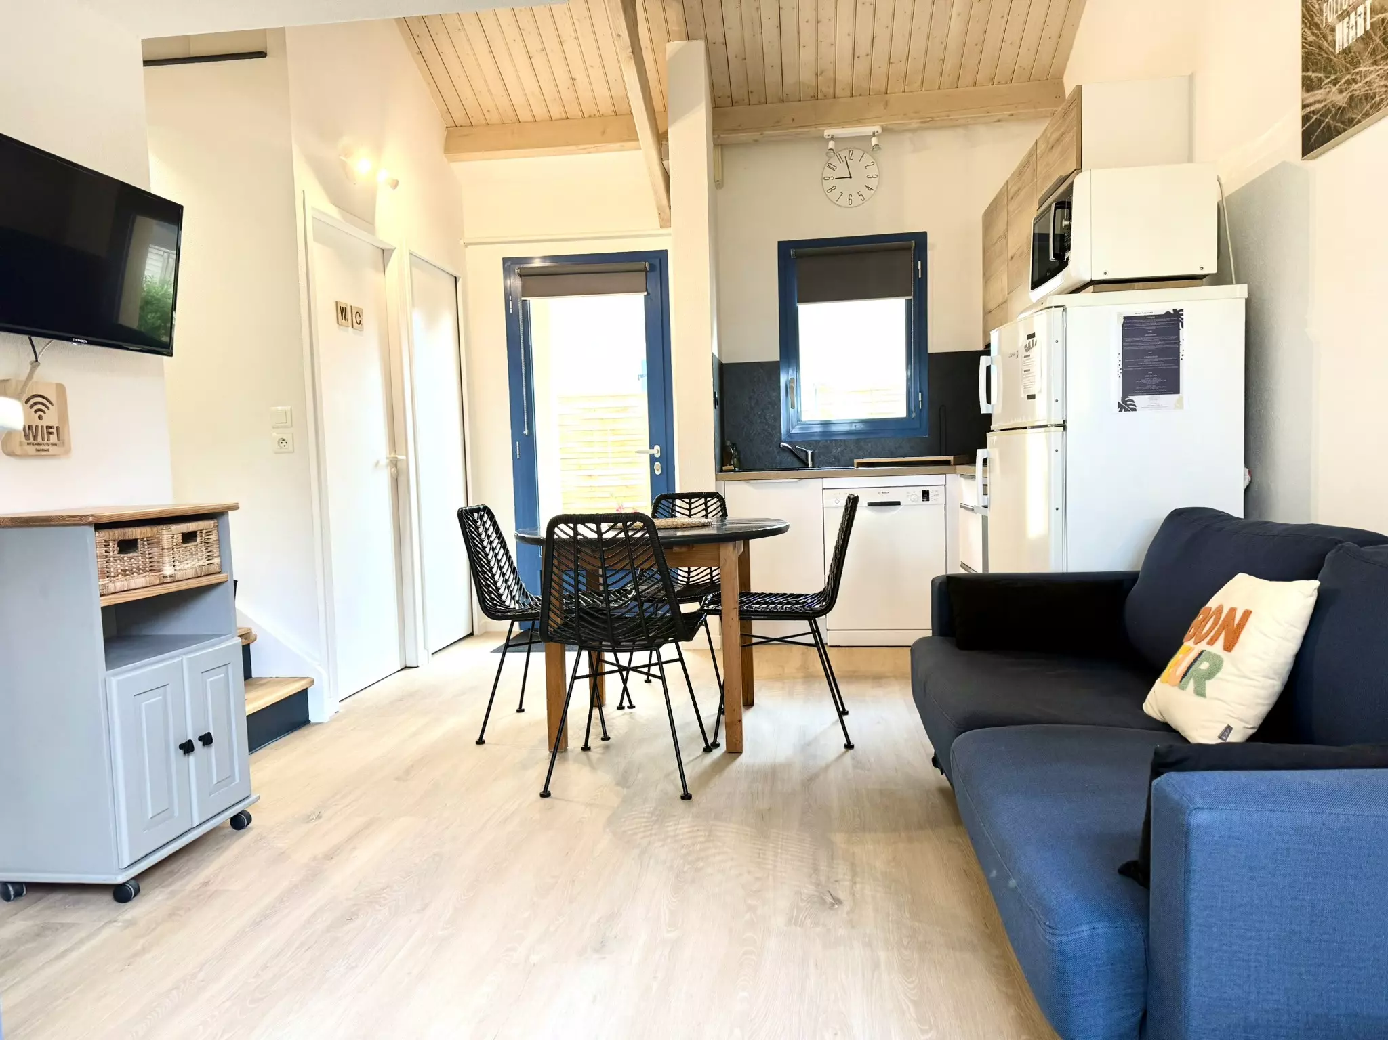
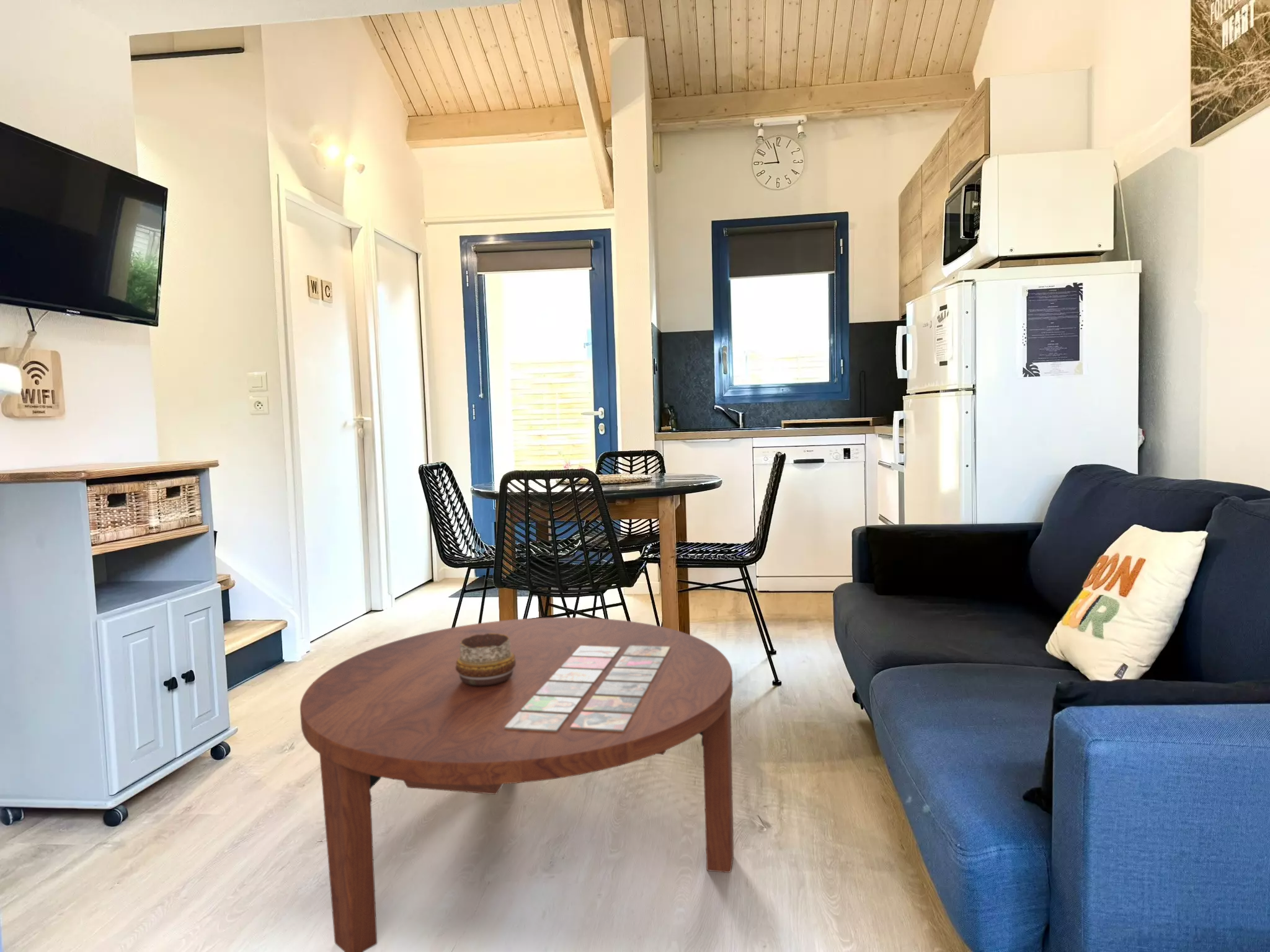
+ coffee table [300,617,734,952]
+ magazine [505,646,670,732]
+ decorative bowl [456,633,516,686]
